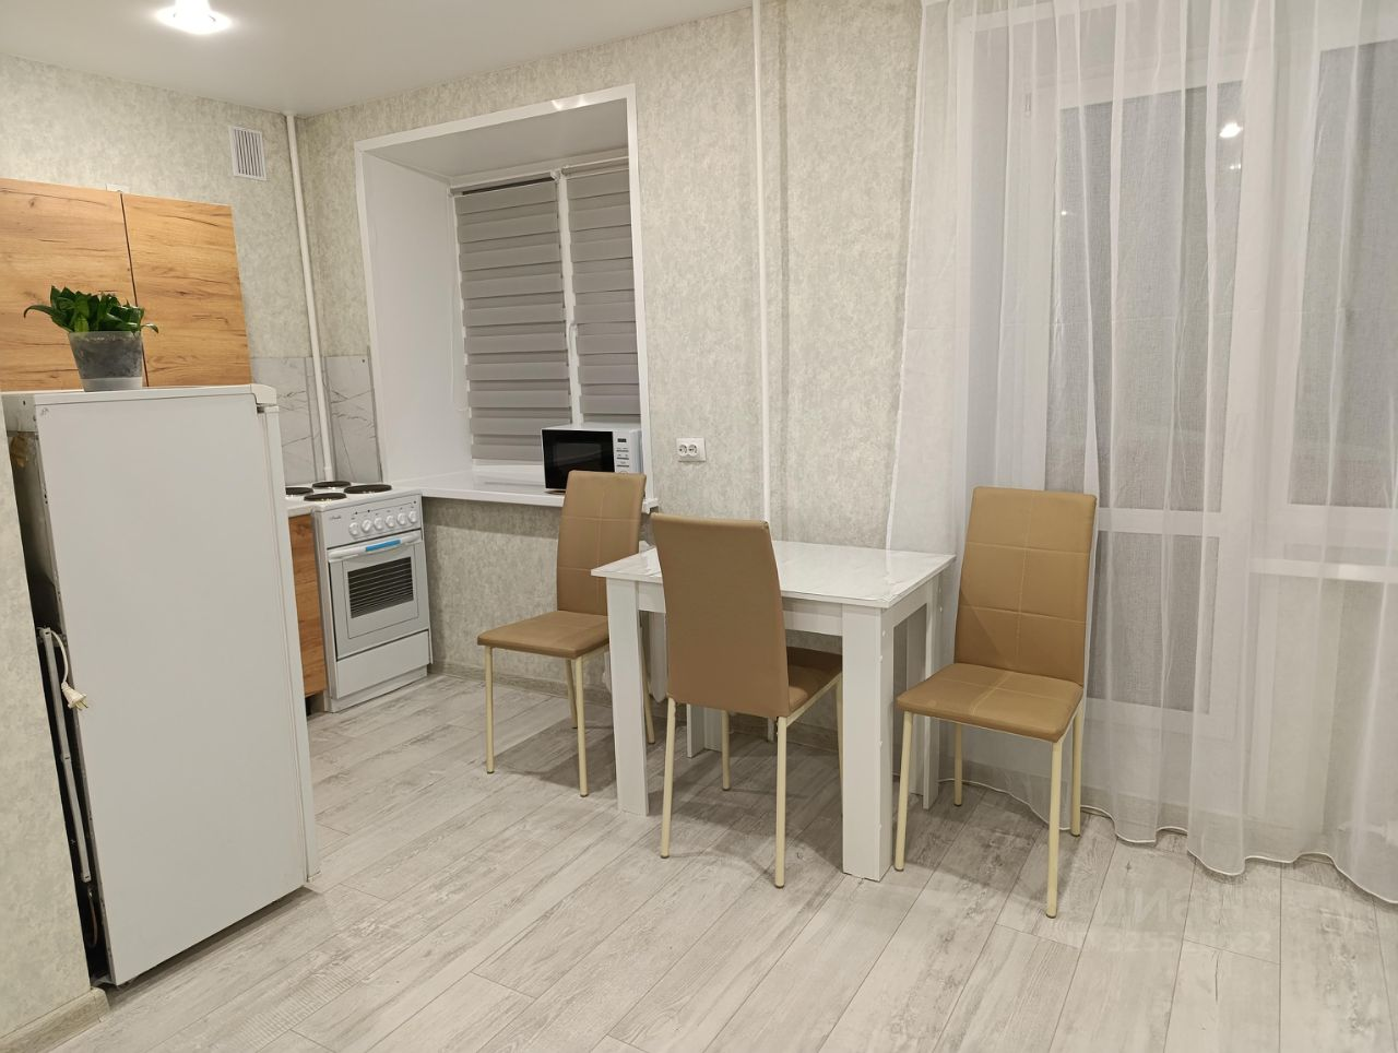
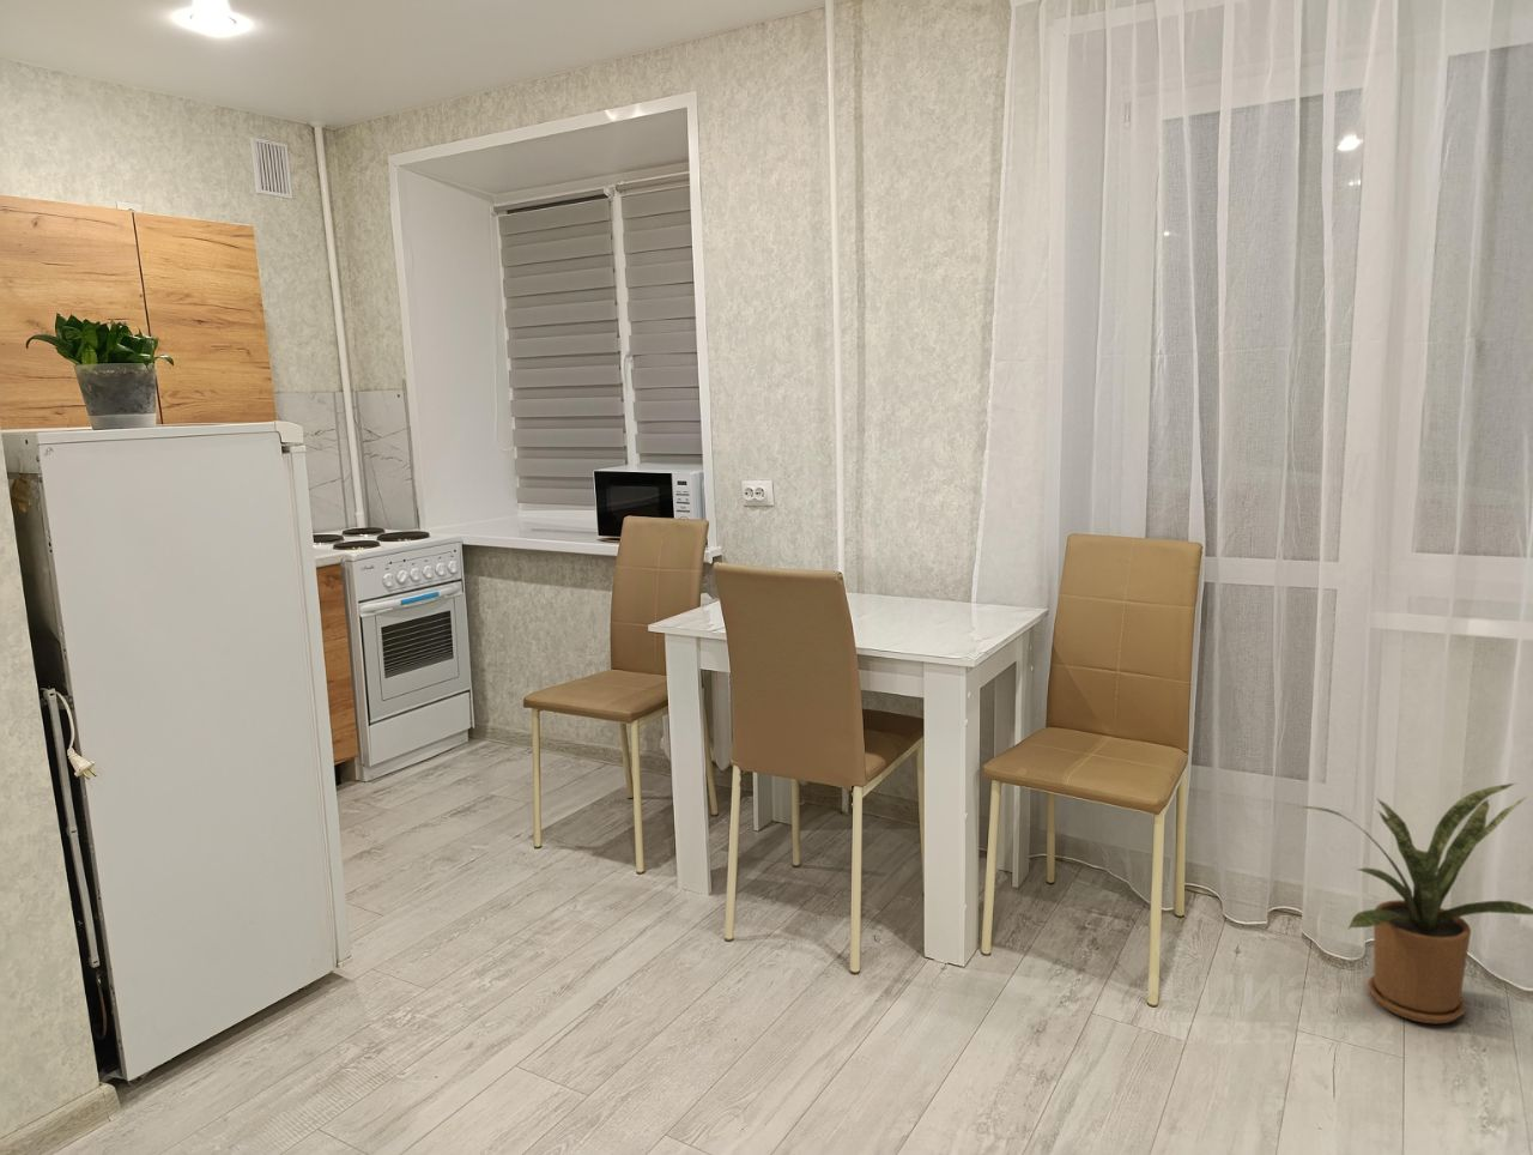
+ house plant [1299,783,1533,1024]
